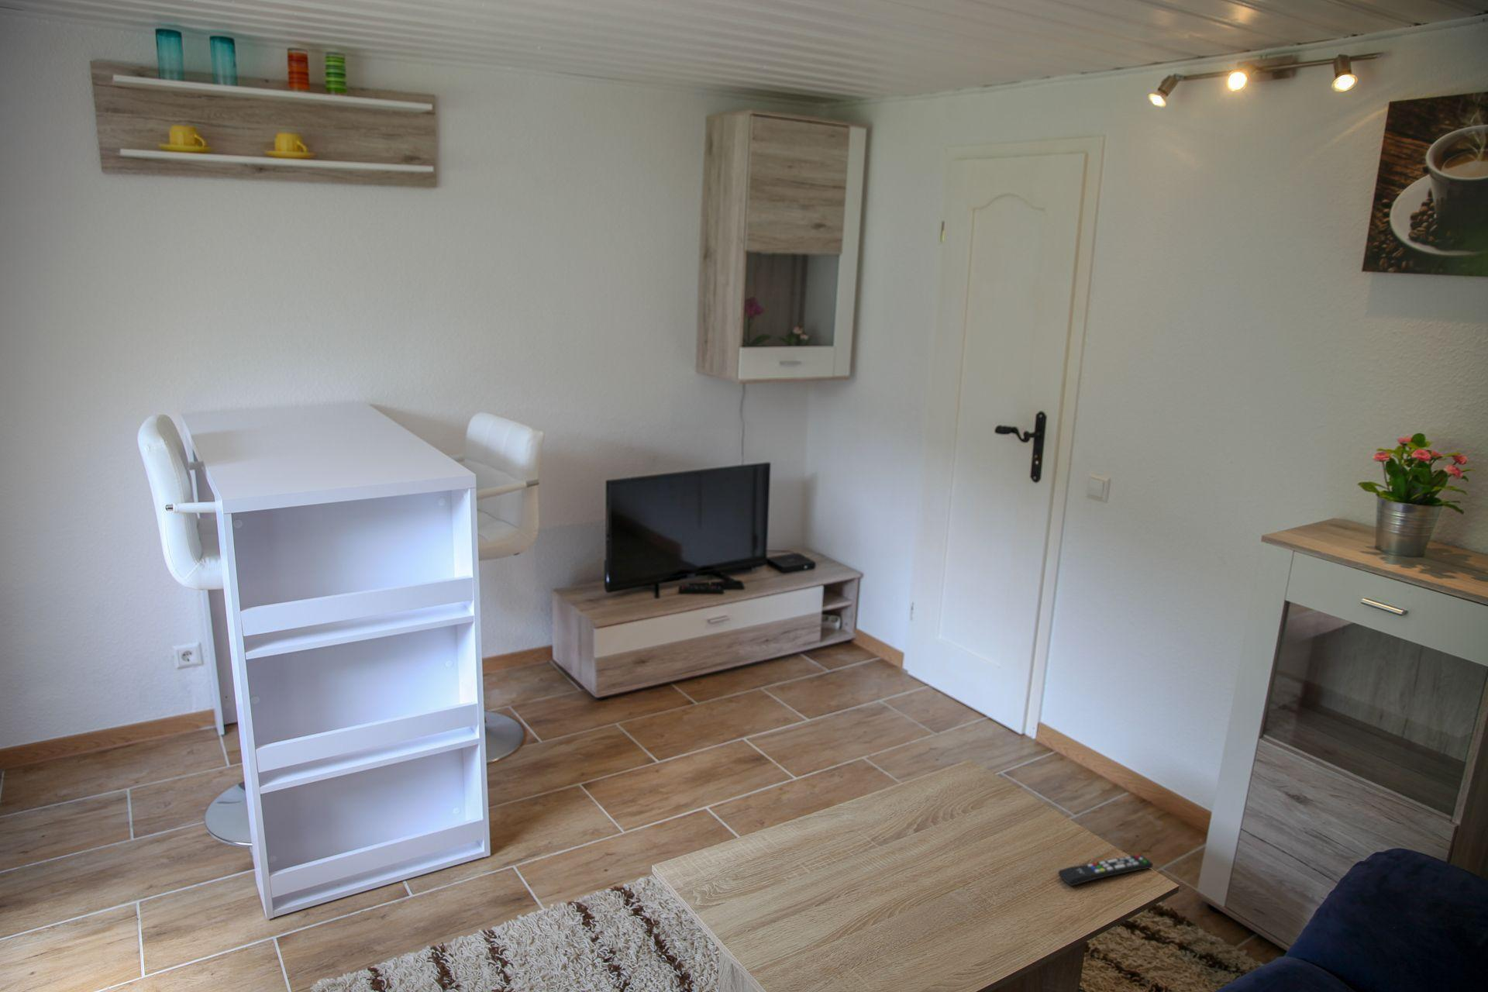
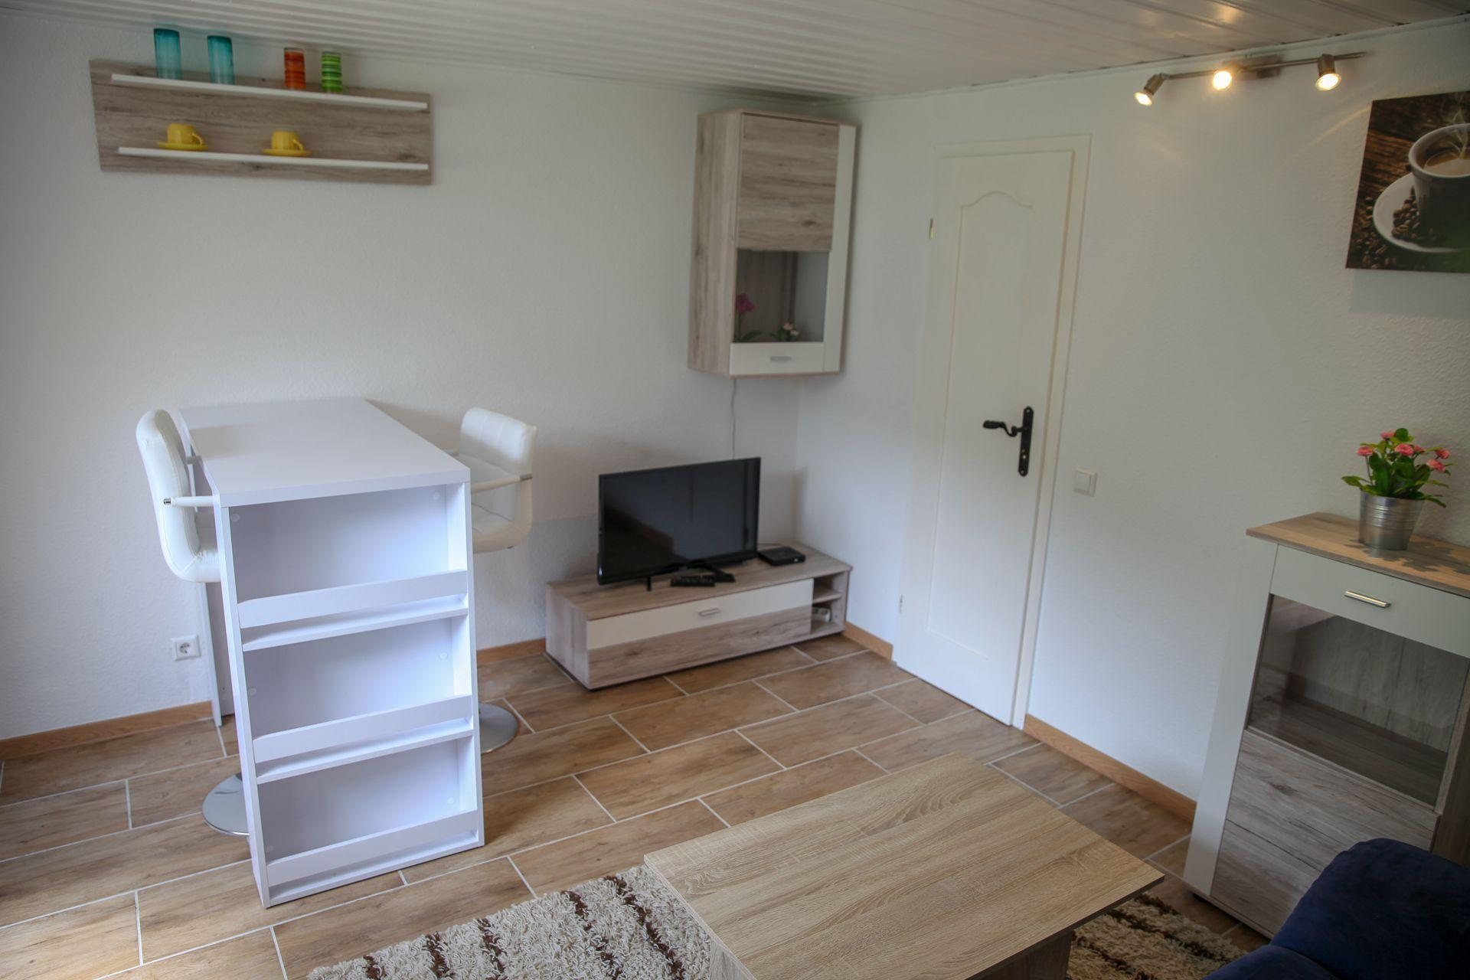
- remote control [1057,854,1154,888]
